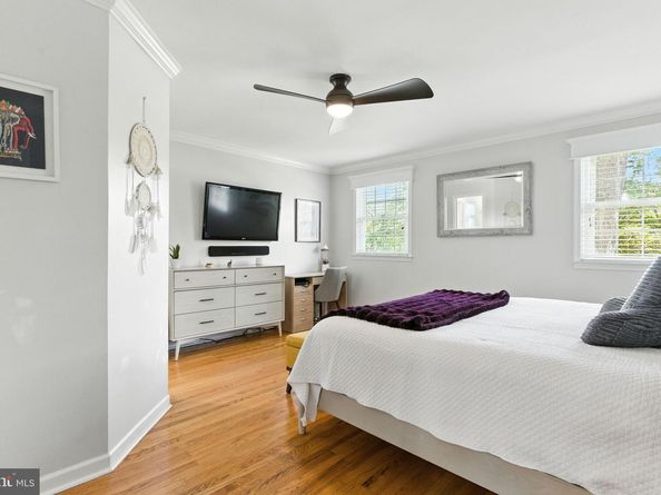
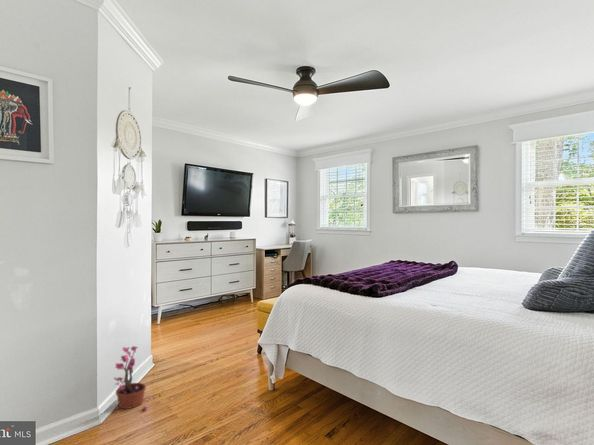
+ potted plant [113,345,148,411]
